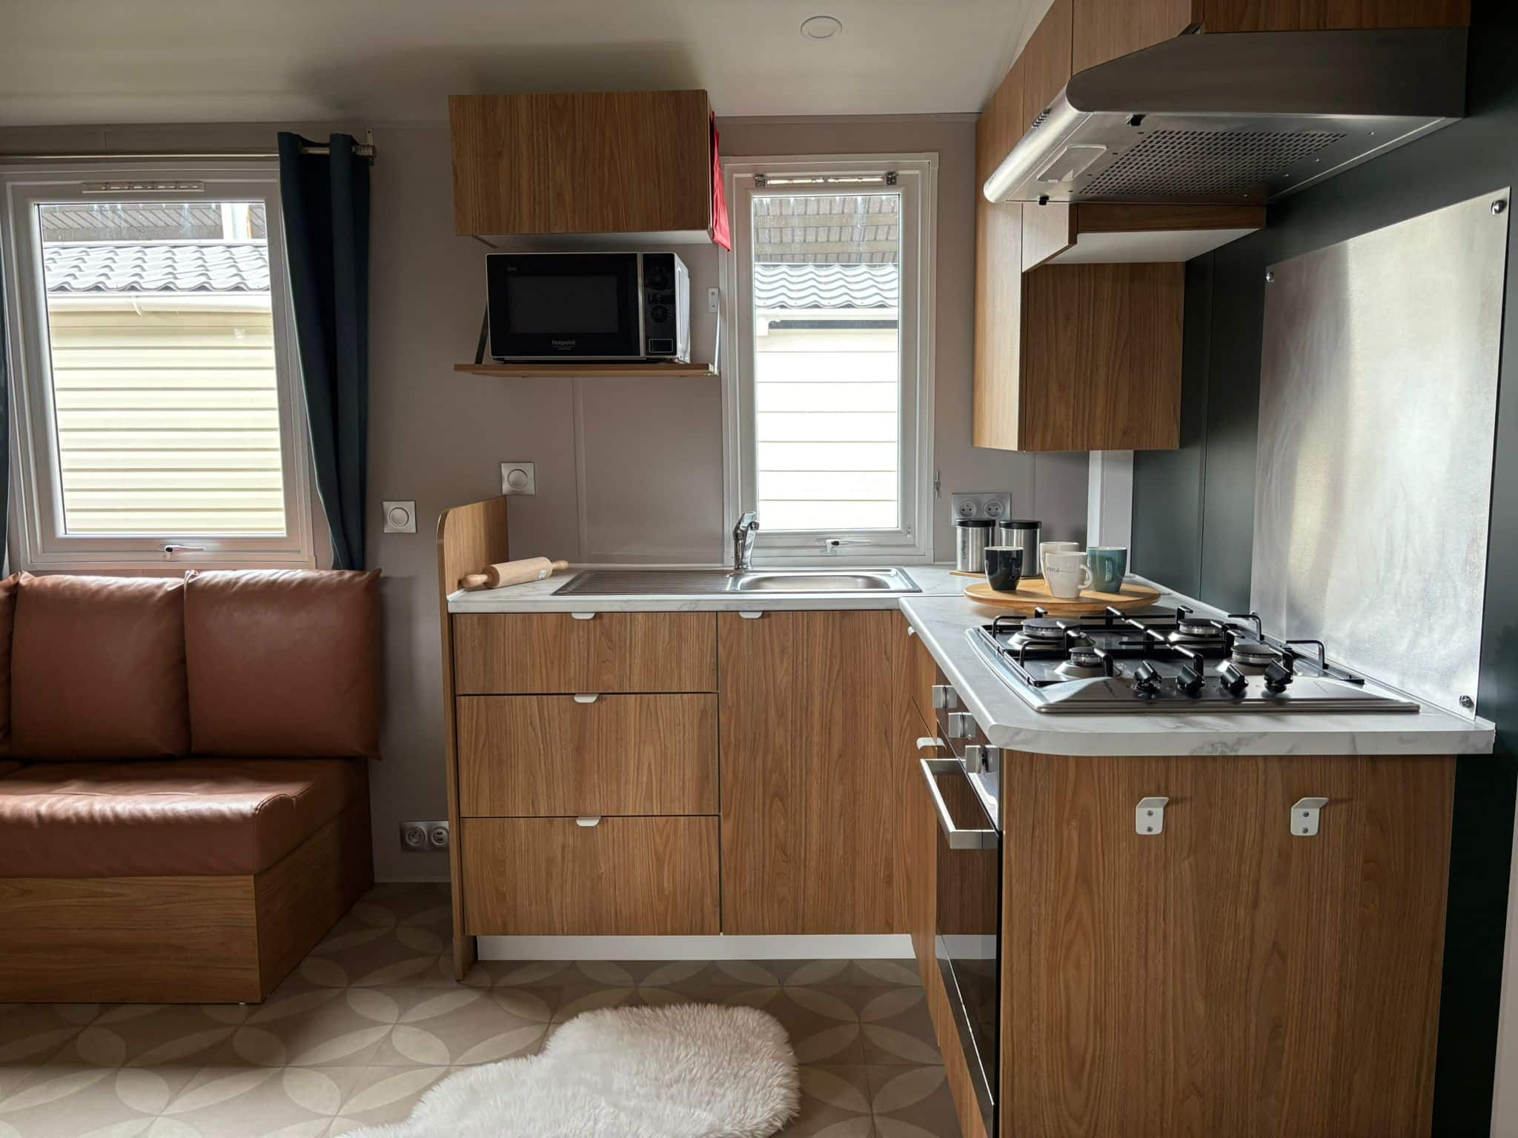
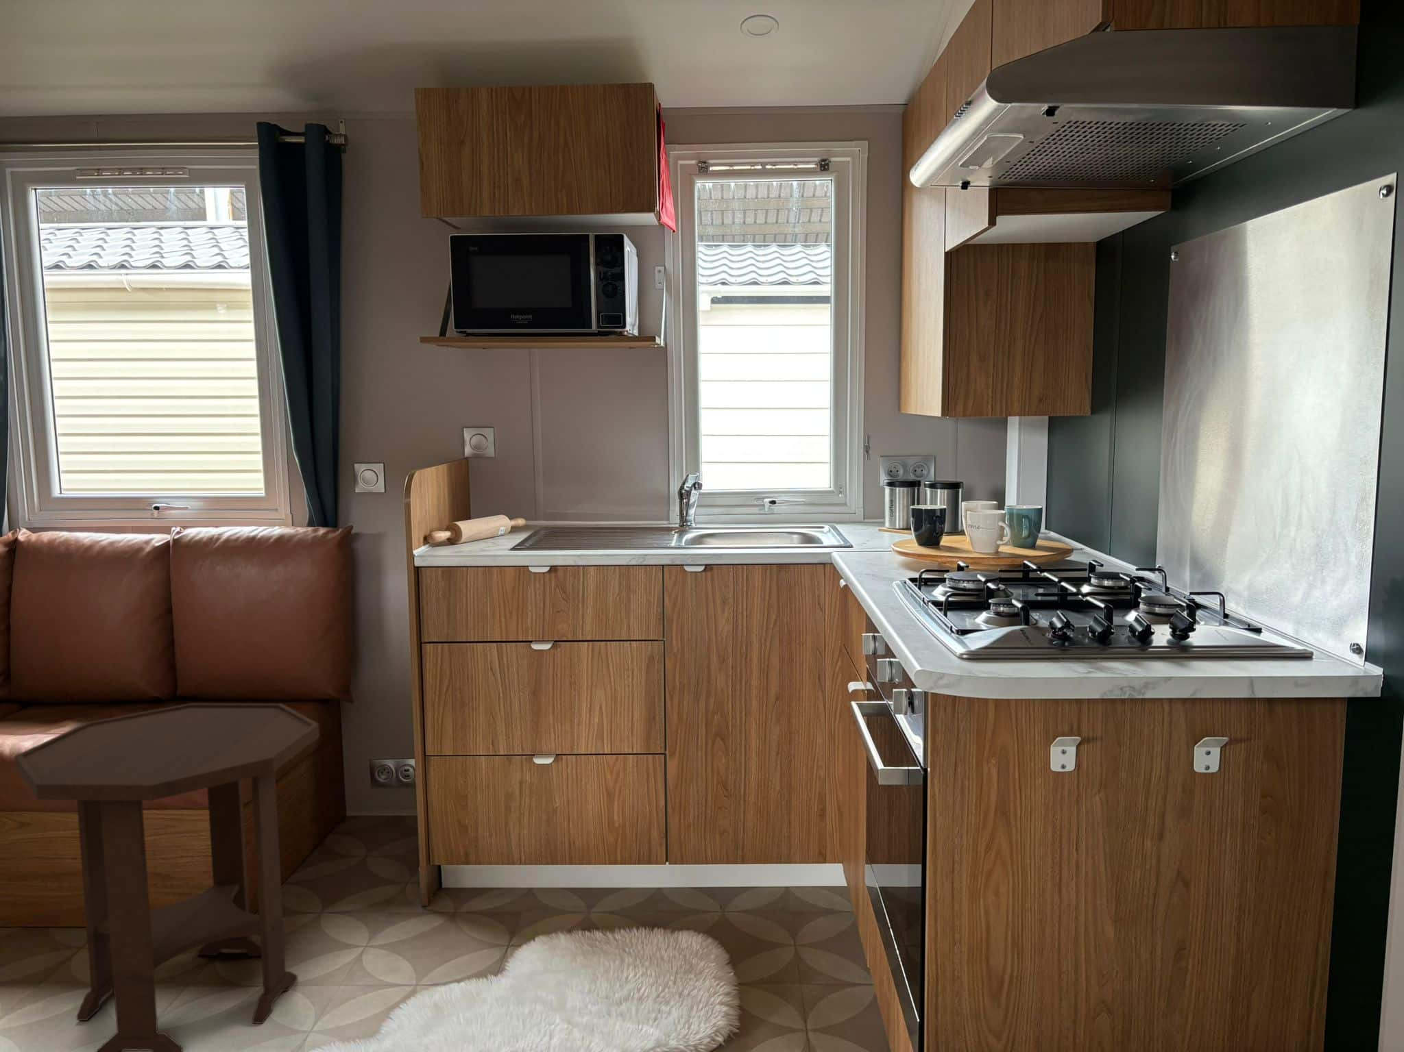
+ side table [14,703,321,1052]
